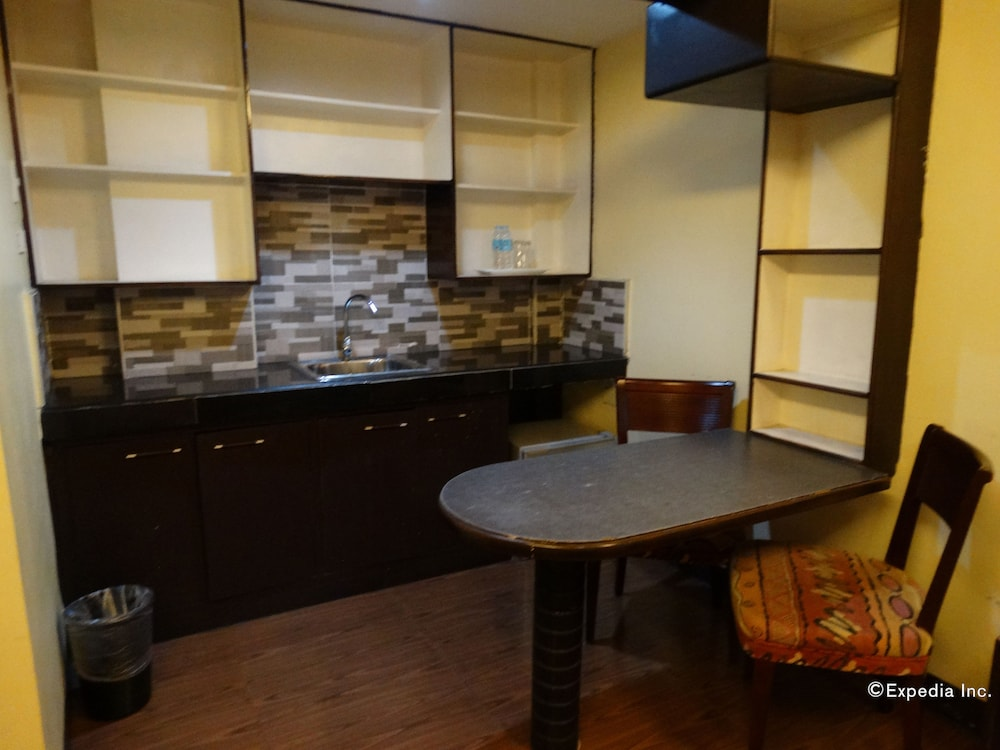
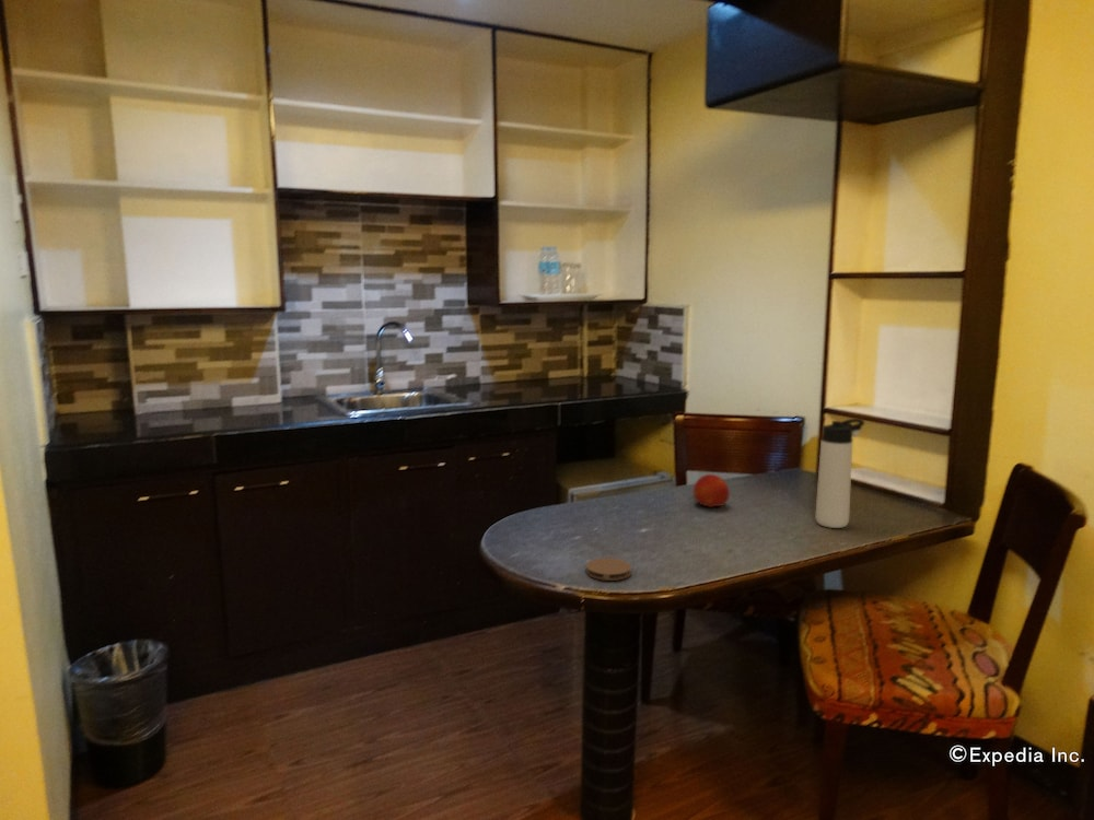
+ fruit [691,473,731,508]
+ coaster [585,557,632,582]
+ thermos bottle [815,418,865,529]
